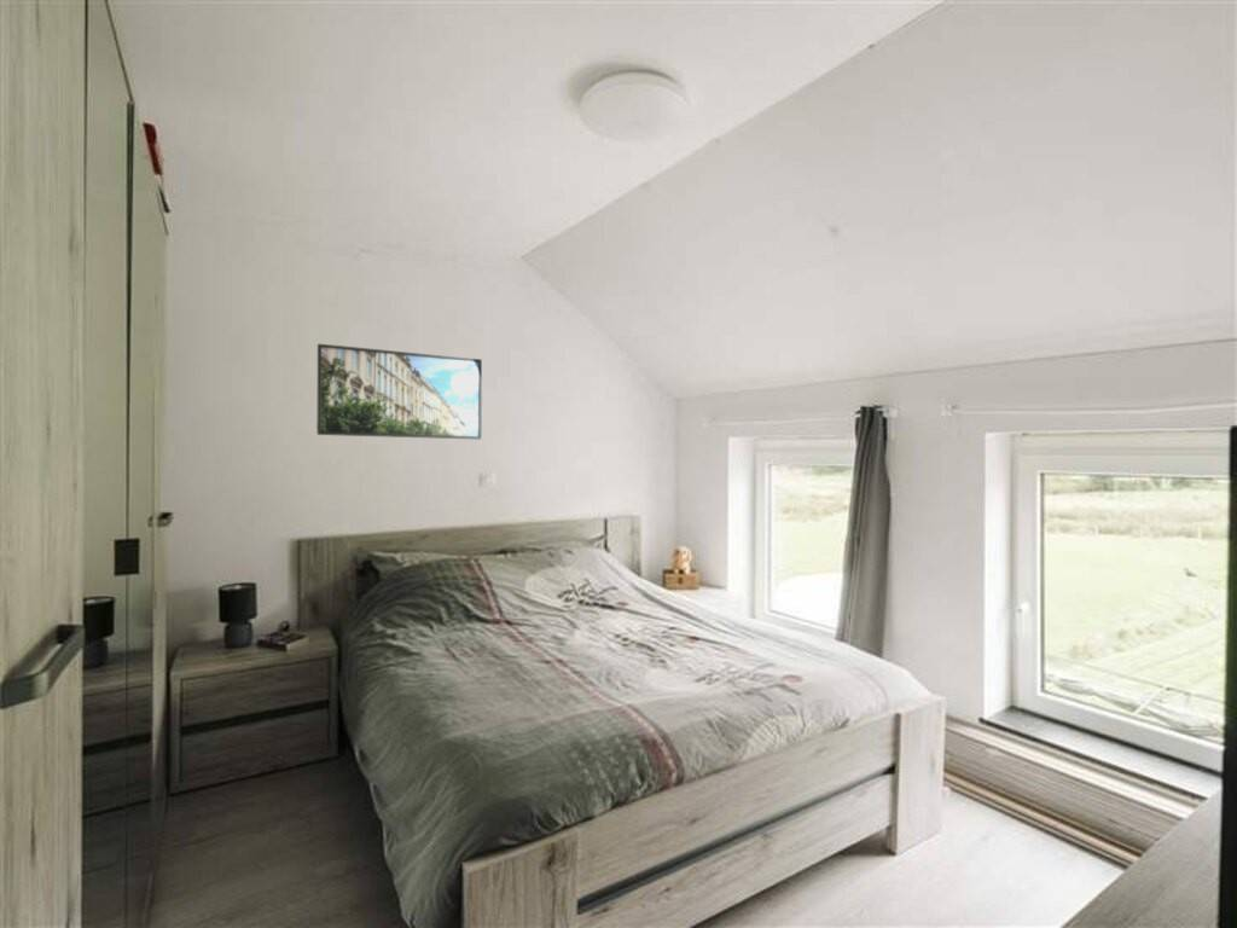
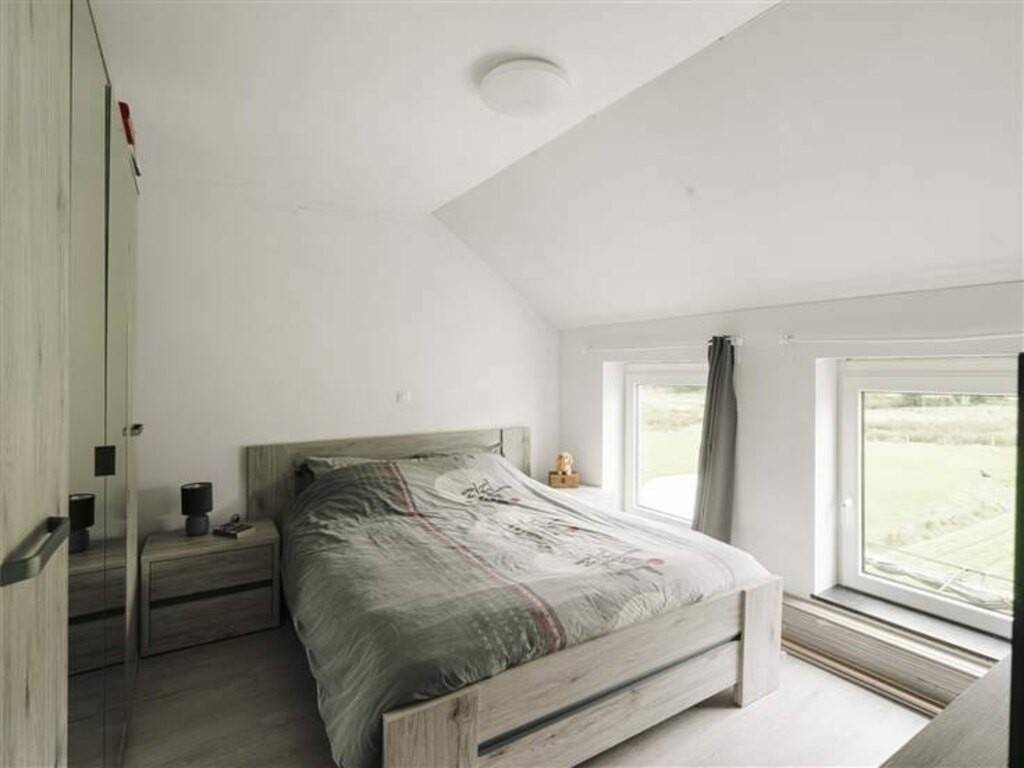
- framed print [315,343,483,440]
